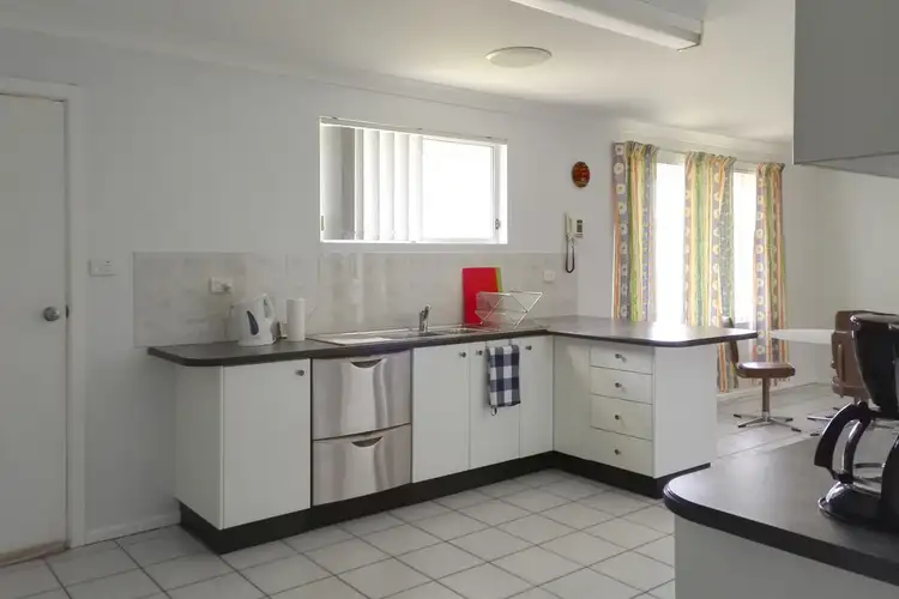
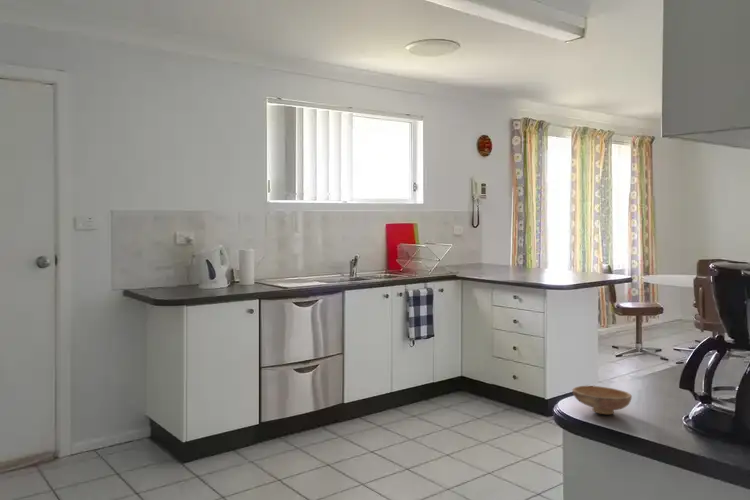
+ bowl [571,385,633,415]
